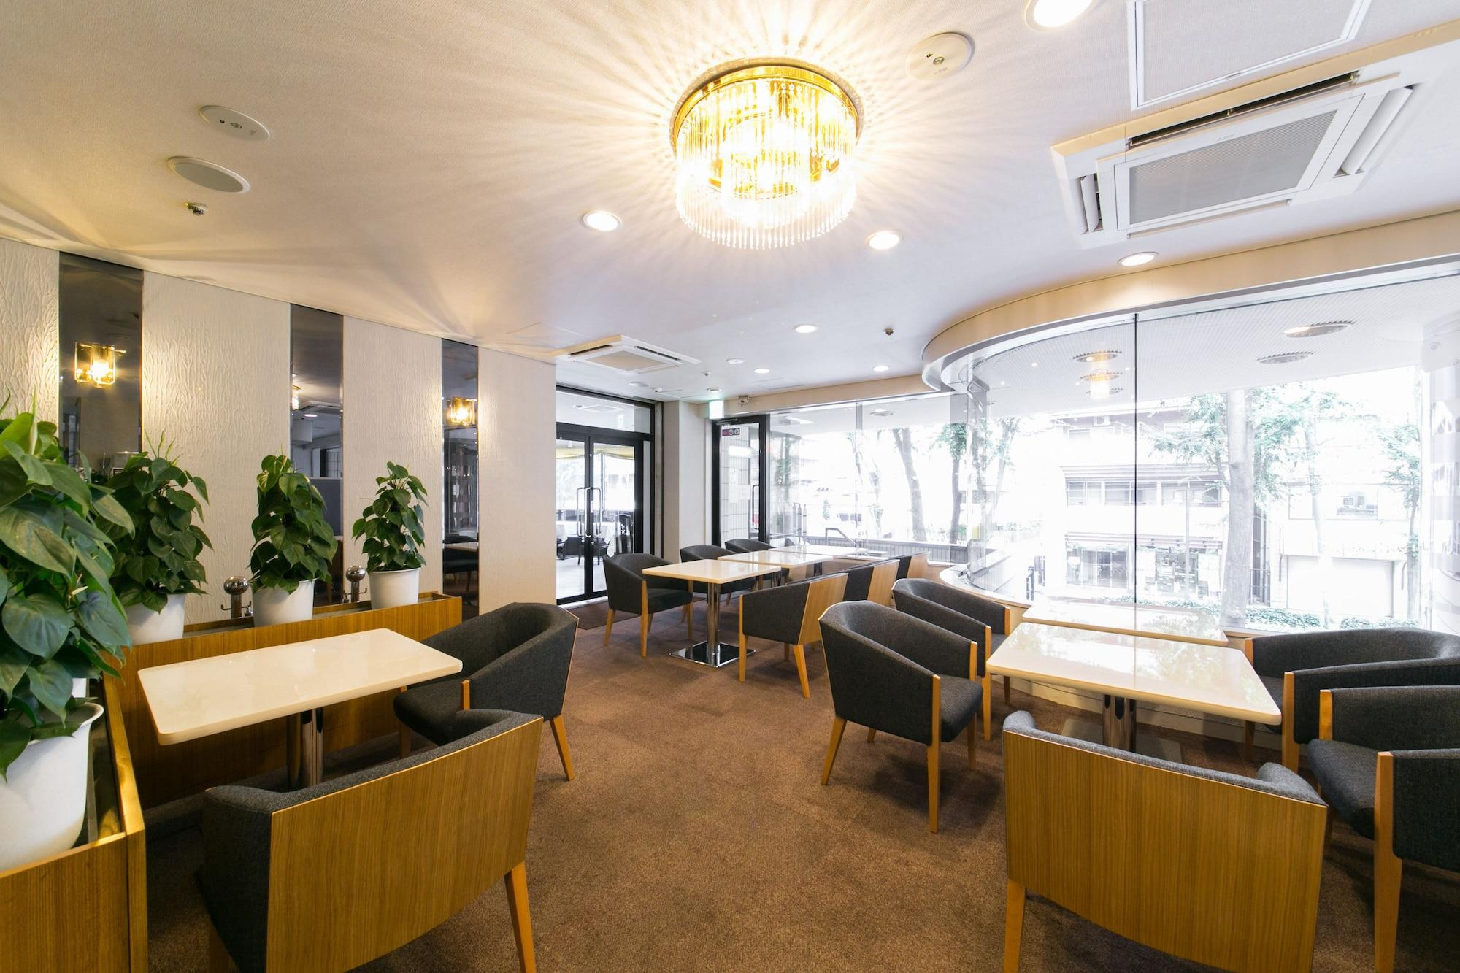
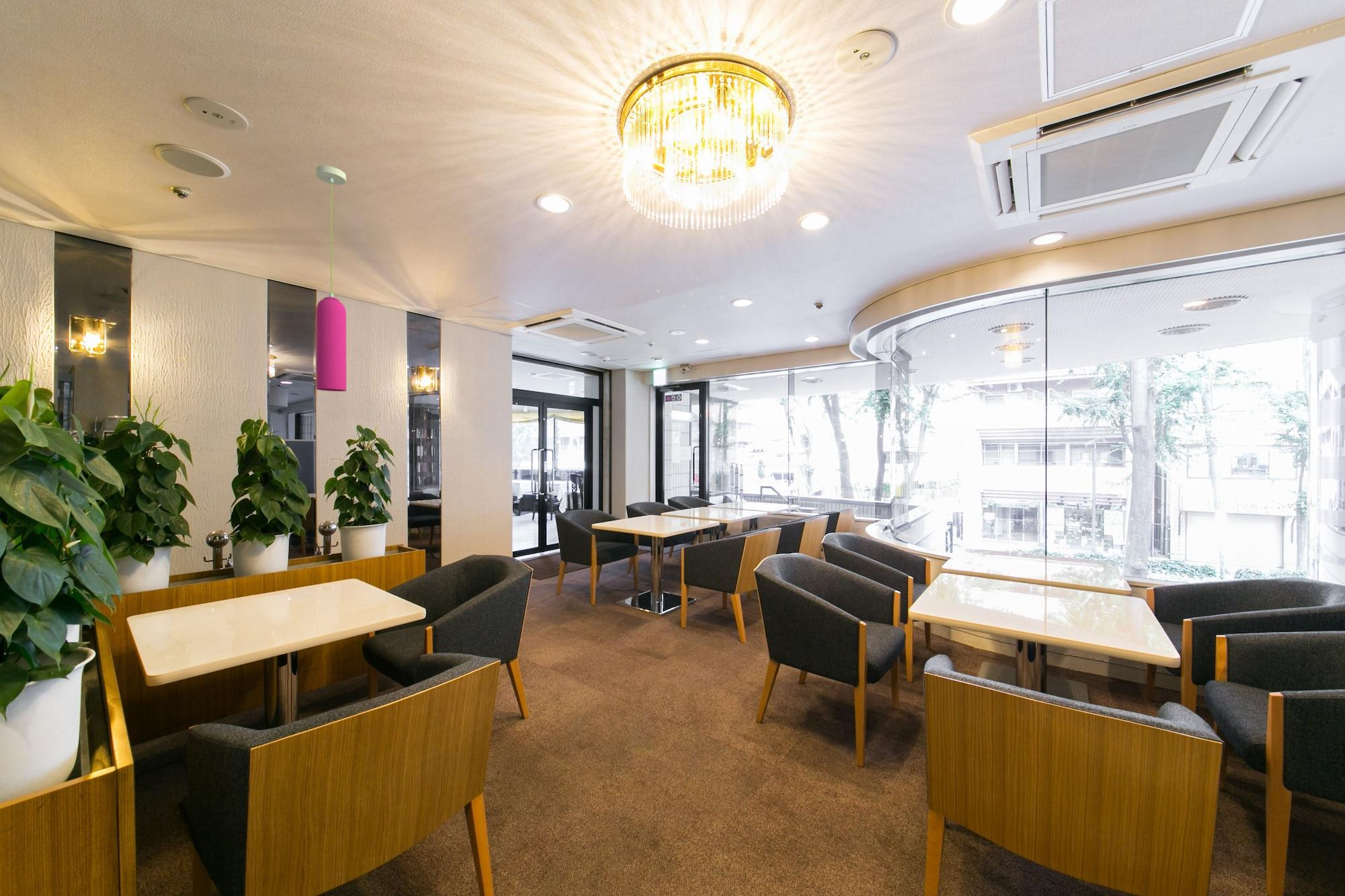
+ pendant light [315,165,347,392]
